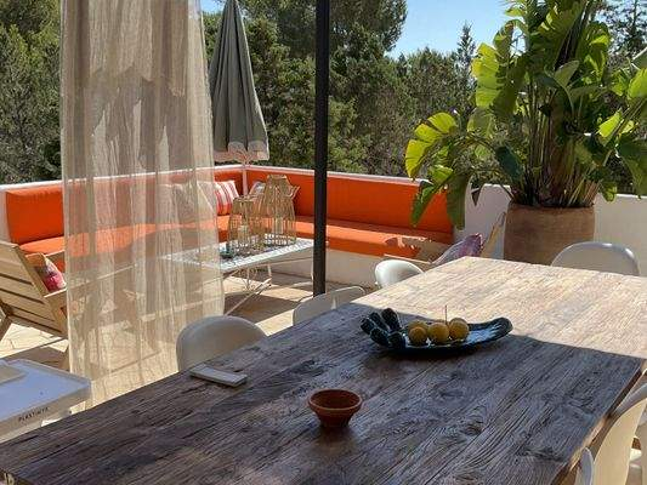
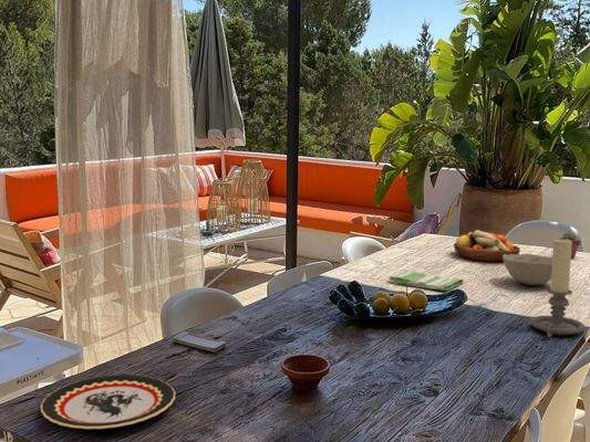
+ candle holder [529,239,586,338]
+ dish towel [387,269,465,292]
+ plate [40,373,176,430]
+ potted succulent [558,230,582,260]
+ fruit bowl [453,229,521,262]
+ bowl [503,253,552,286]
